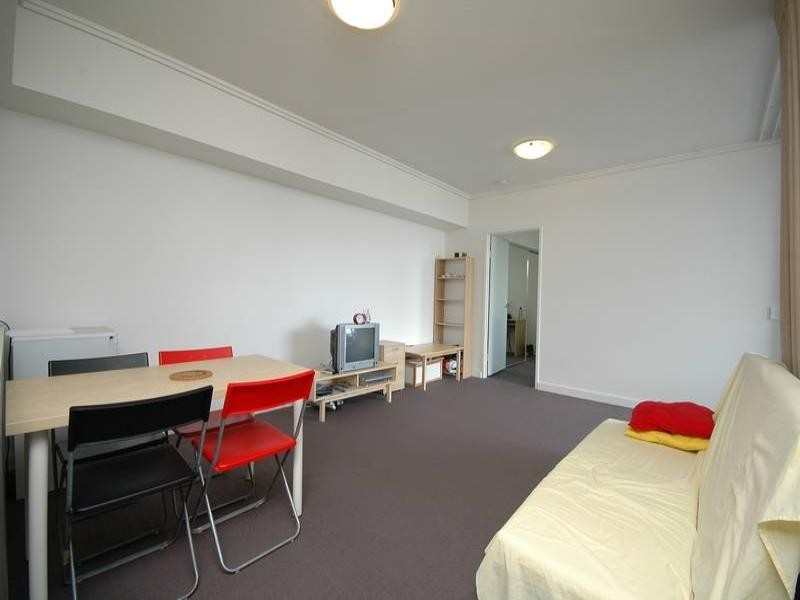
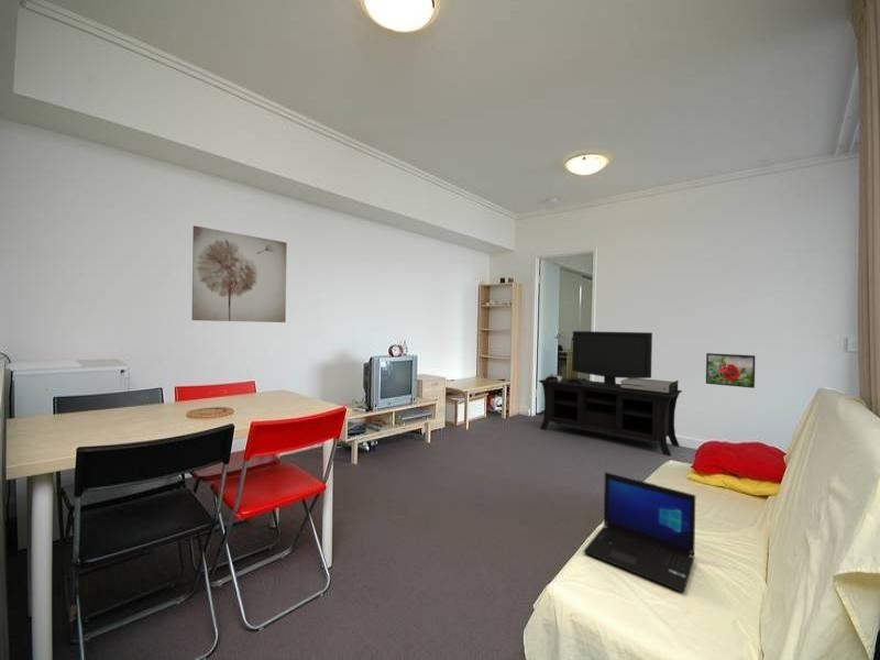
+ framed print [705,352,757,389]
+ laptop [582,471,696,594]
+ wall art [191,224,288,323]
+ media console [538,330,683,458]
